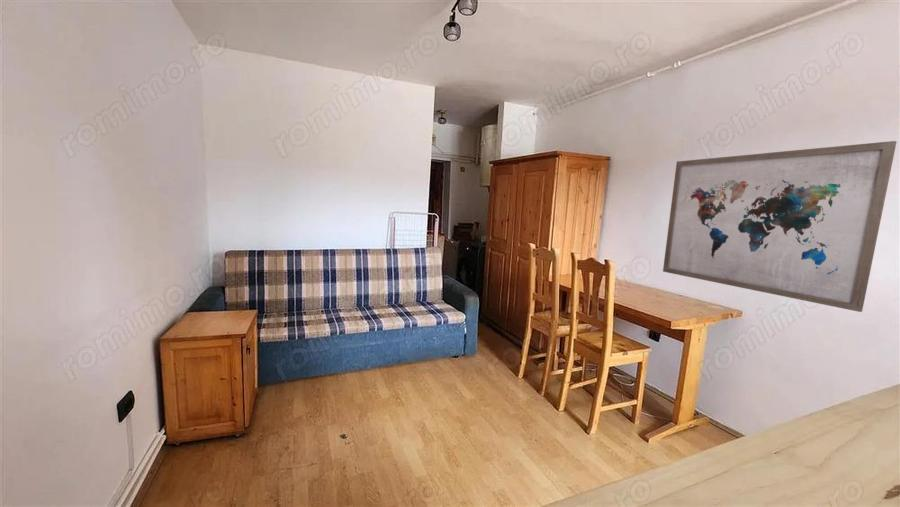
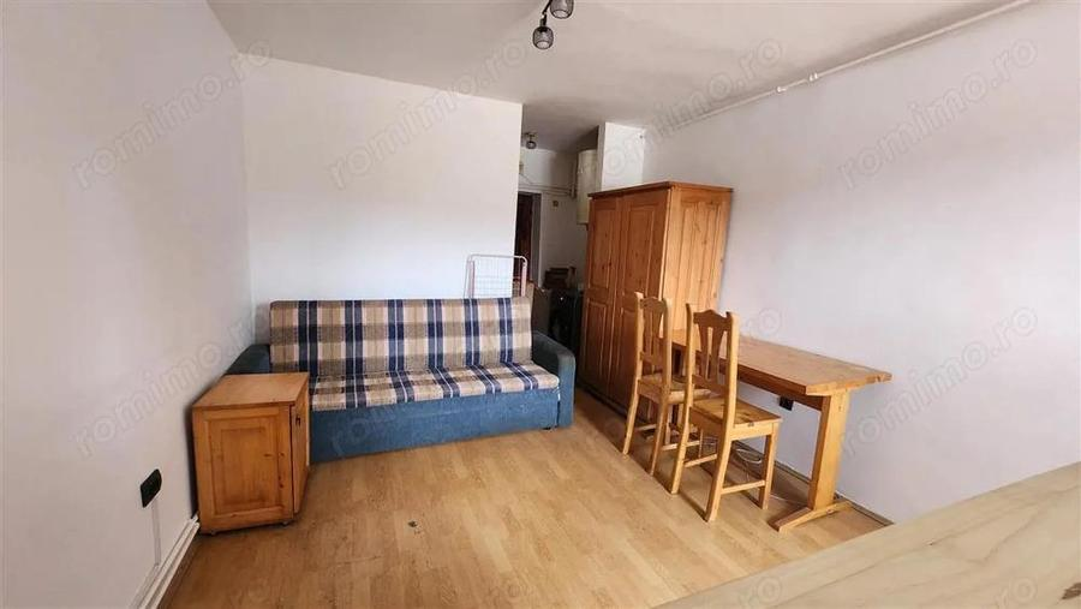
- wall art [662,140,898,313]
